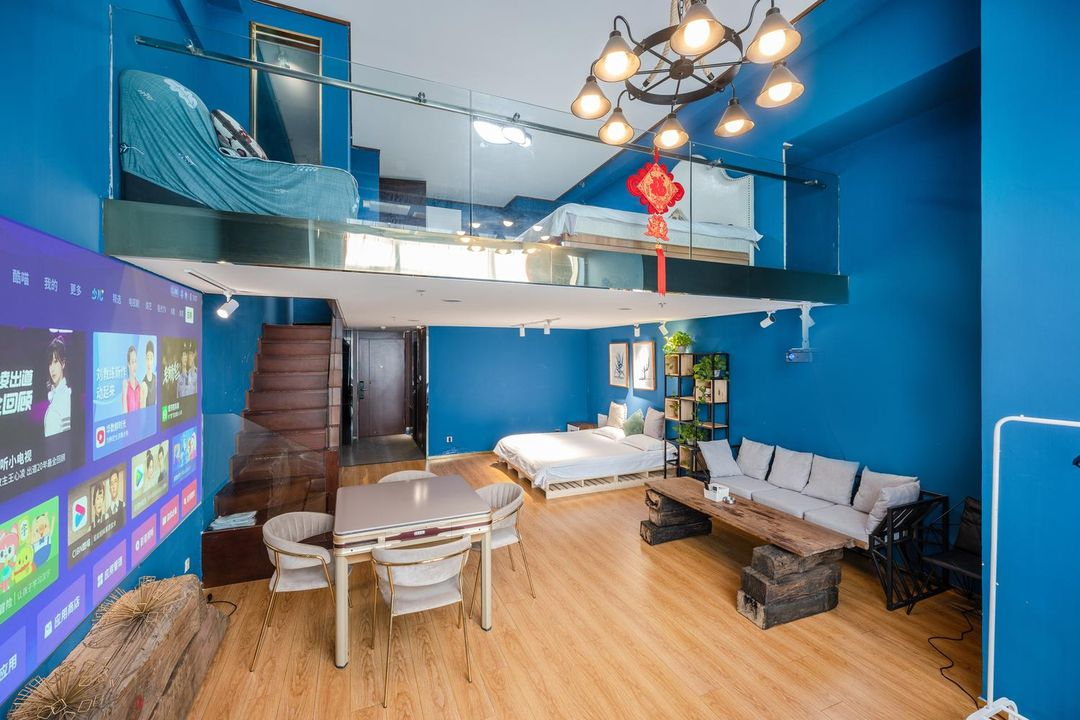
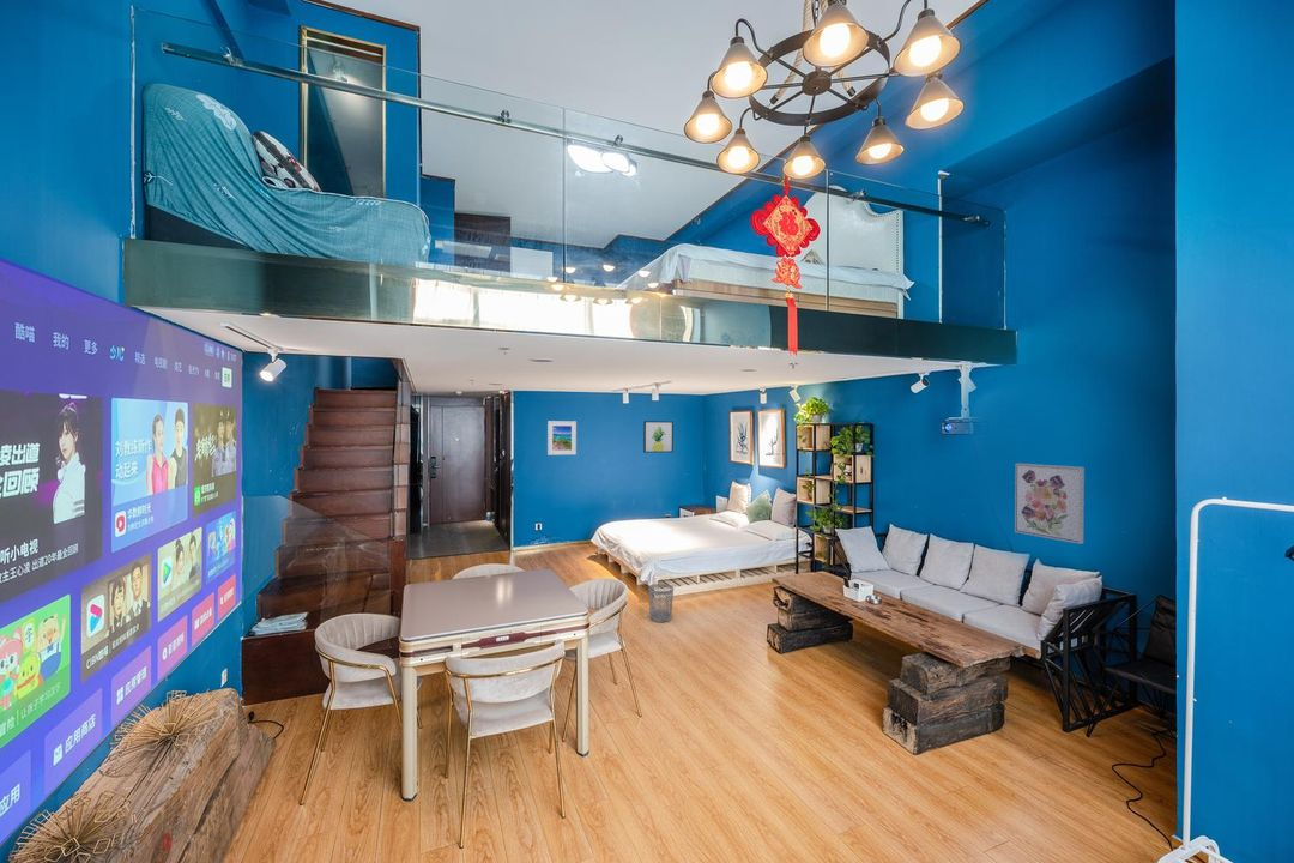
+ wall art [1014,463,1086,545]
+ wall art [642,420,675,454]
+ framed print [546,420,578,457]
+ wastebasket [647,583,675,623]
